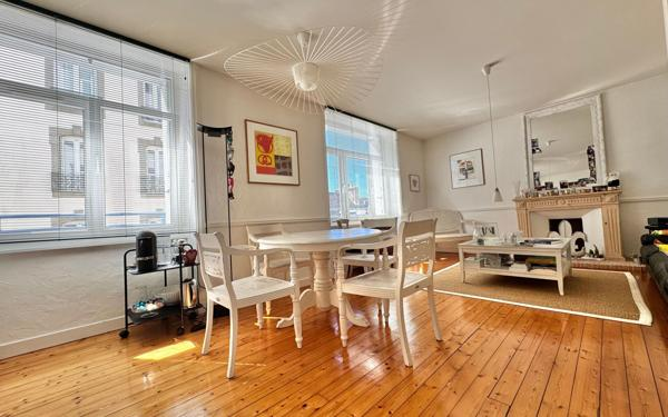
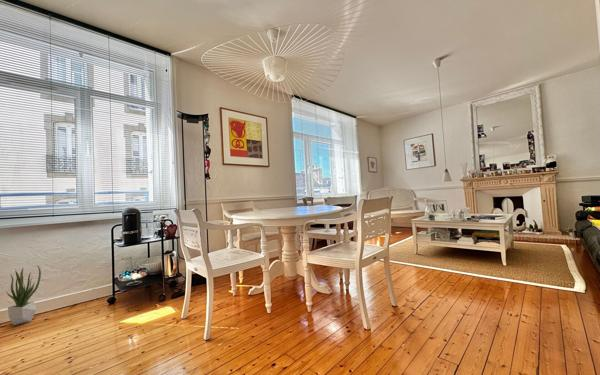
+ potted plant [5,264,42,326]
